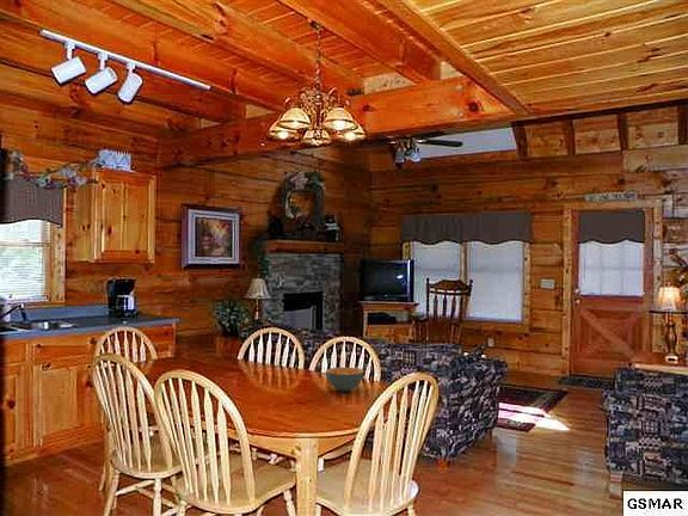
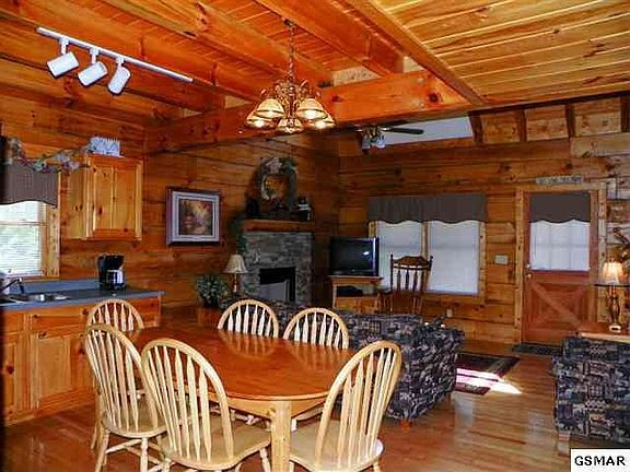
- cereal bowl [325,366,364,392]
